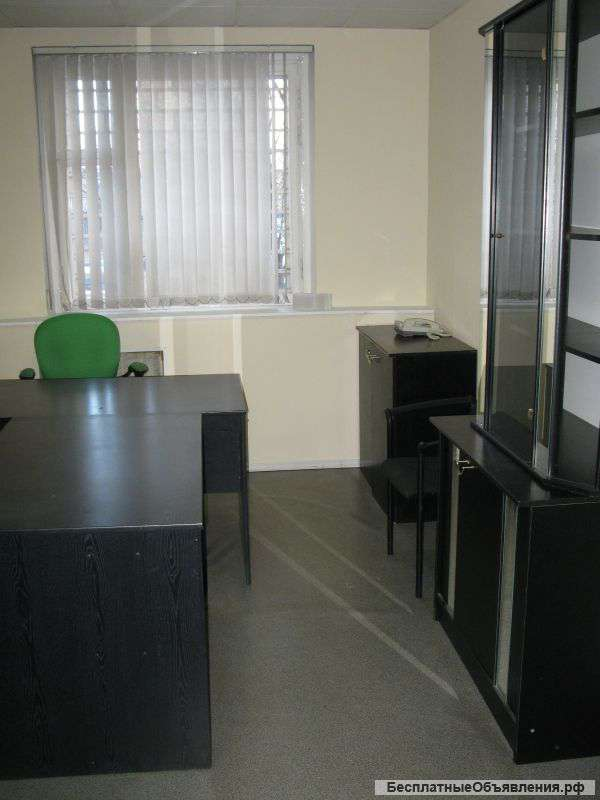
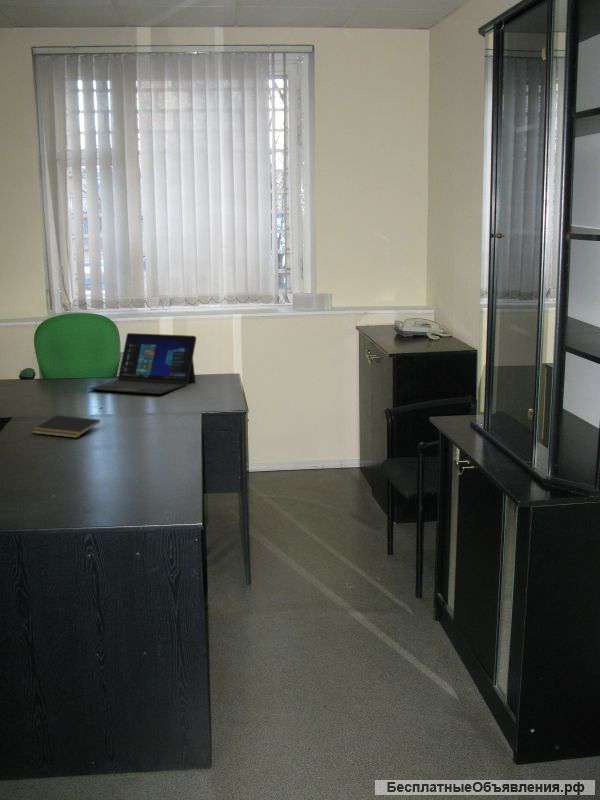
+ laptop [88,332,197,395]
+ notepad [31,414,101,439]
